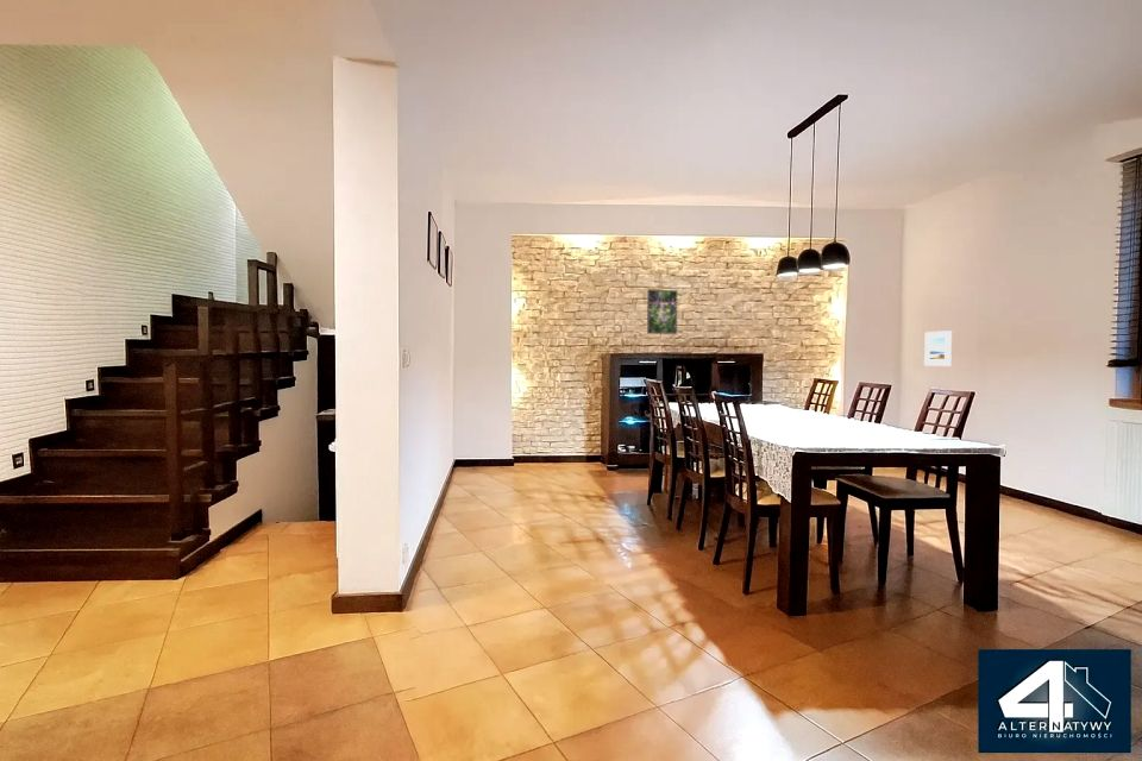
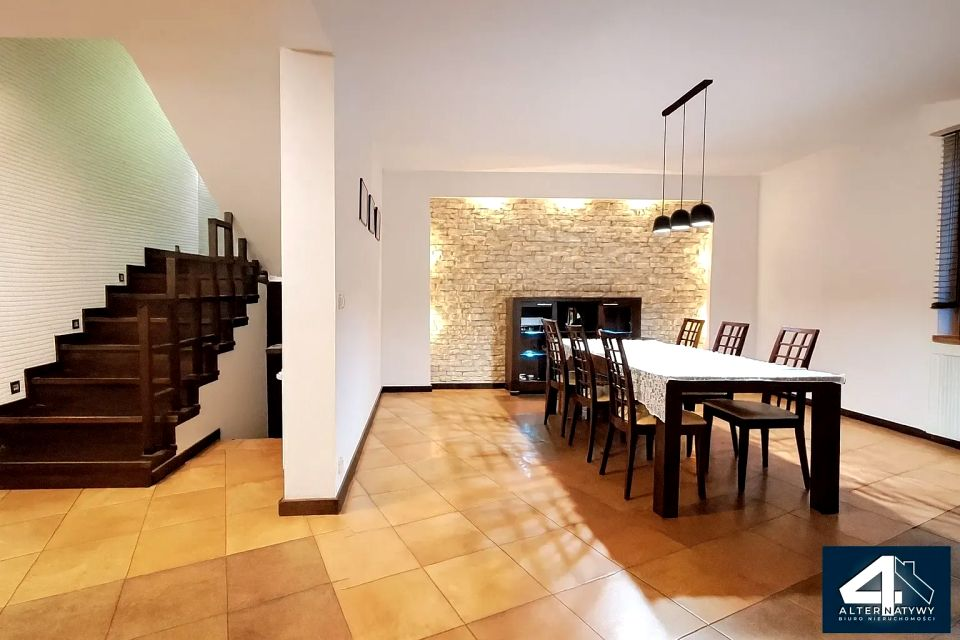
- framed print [923,329,953,367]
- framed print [646,288,679,335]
